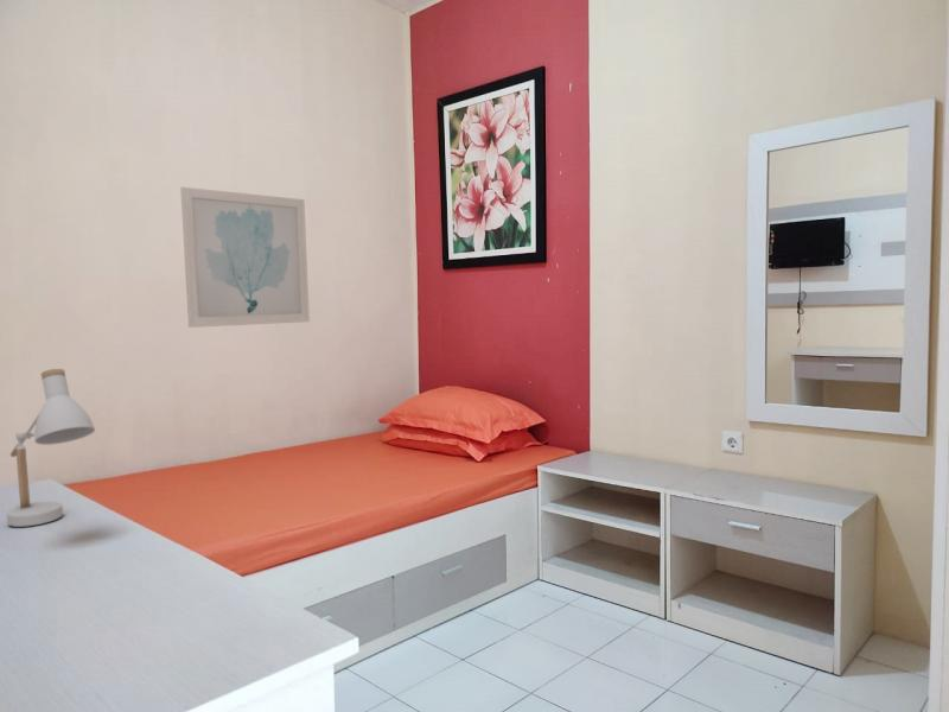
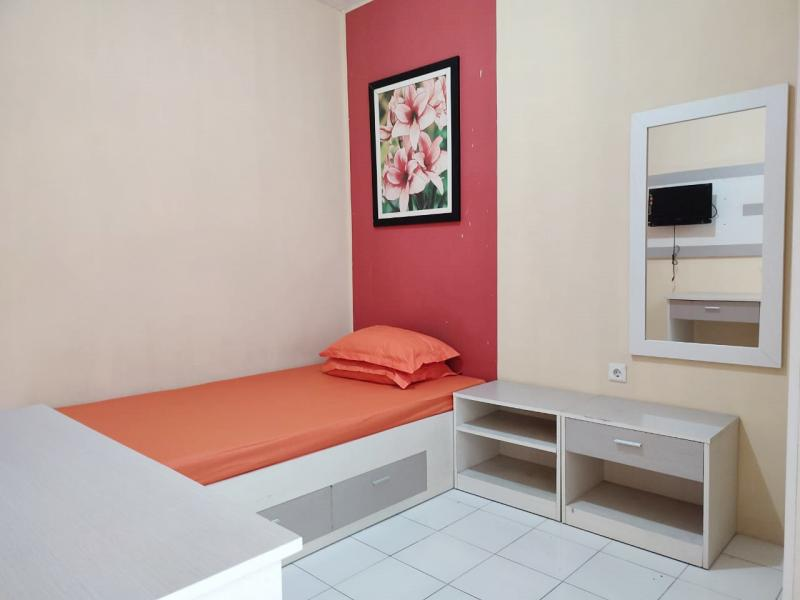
- wall art [179,186,311,329]
- desk lamp [6,368,96,528]
